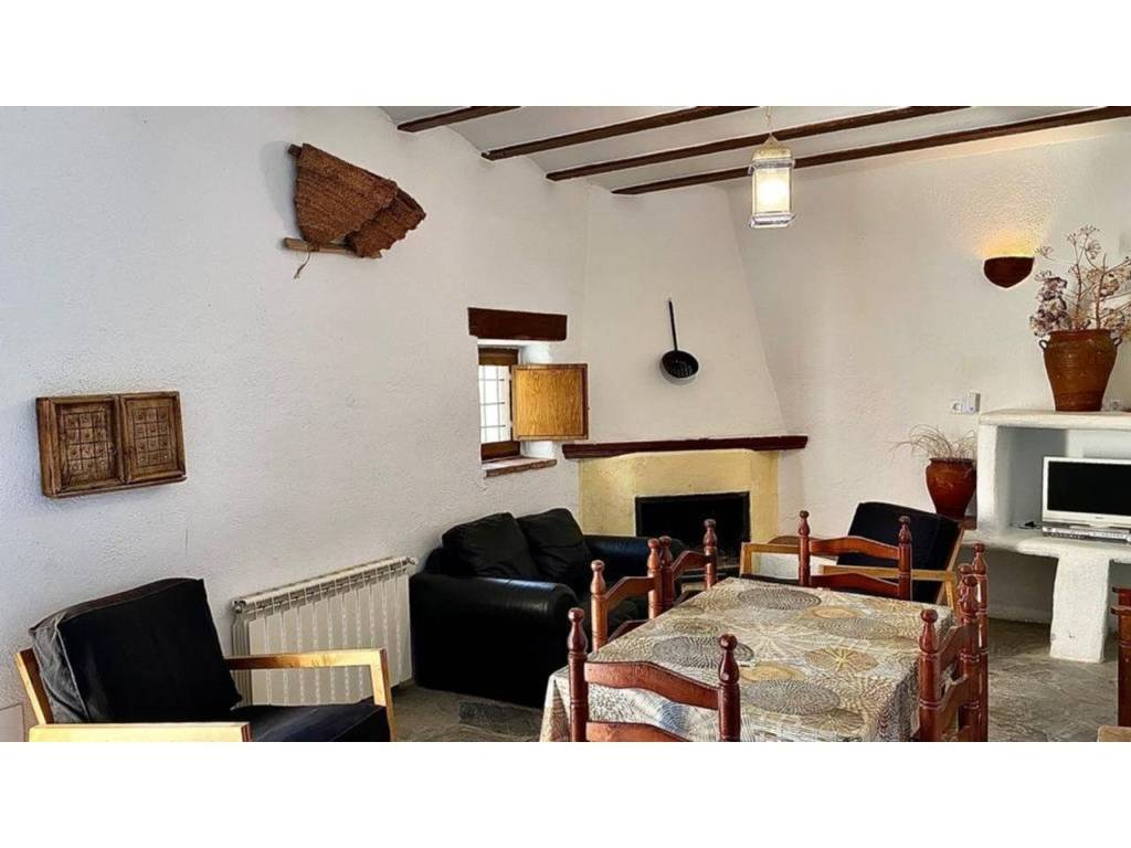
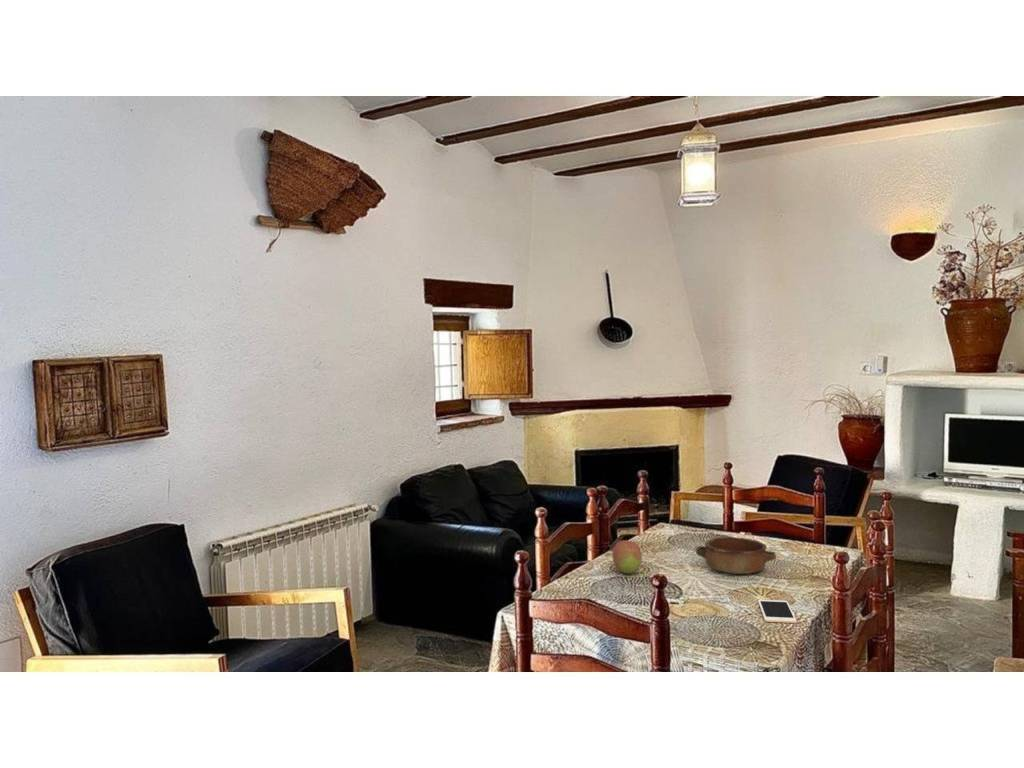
+ cell phone [757,599,798,624]
+ fruit [611,539,643,574]
+ bowl [695,536,777,575]
